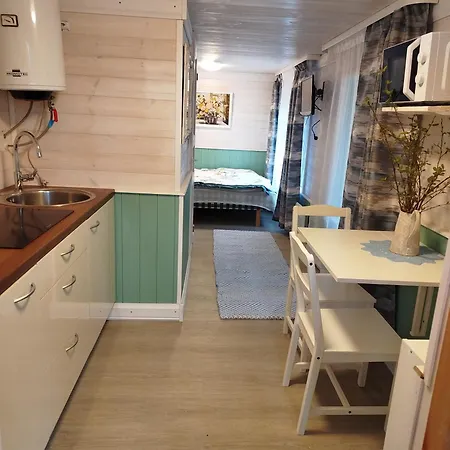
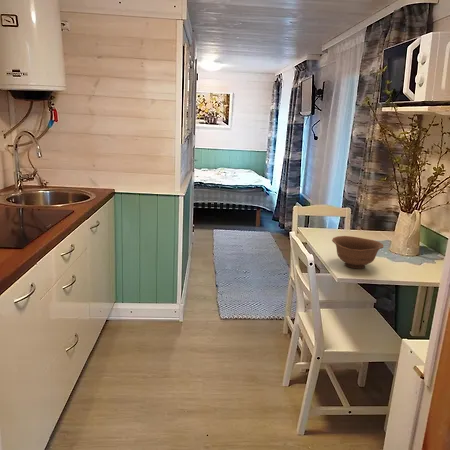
+ bowl [331,235,384,270]
